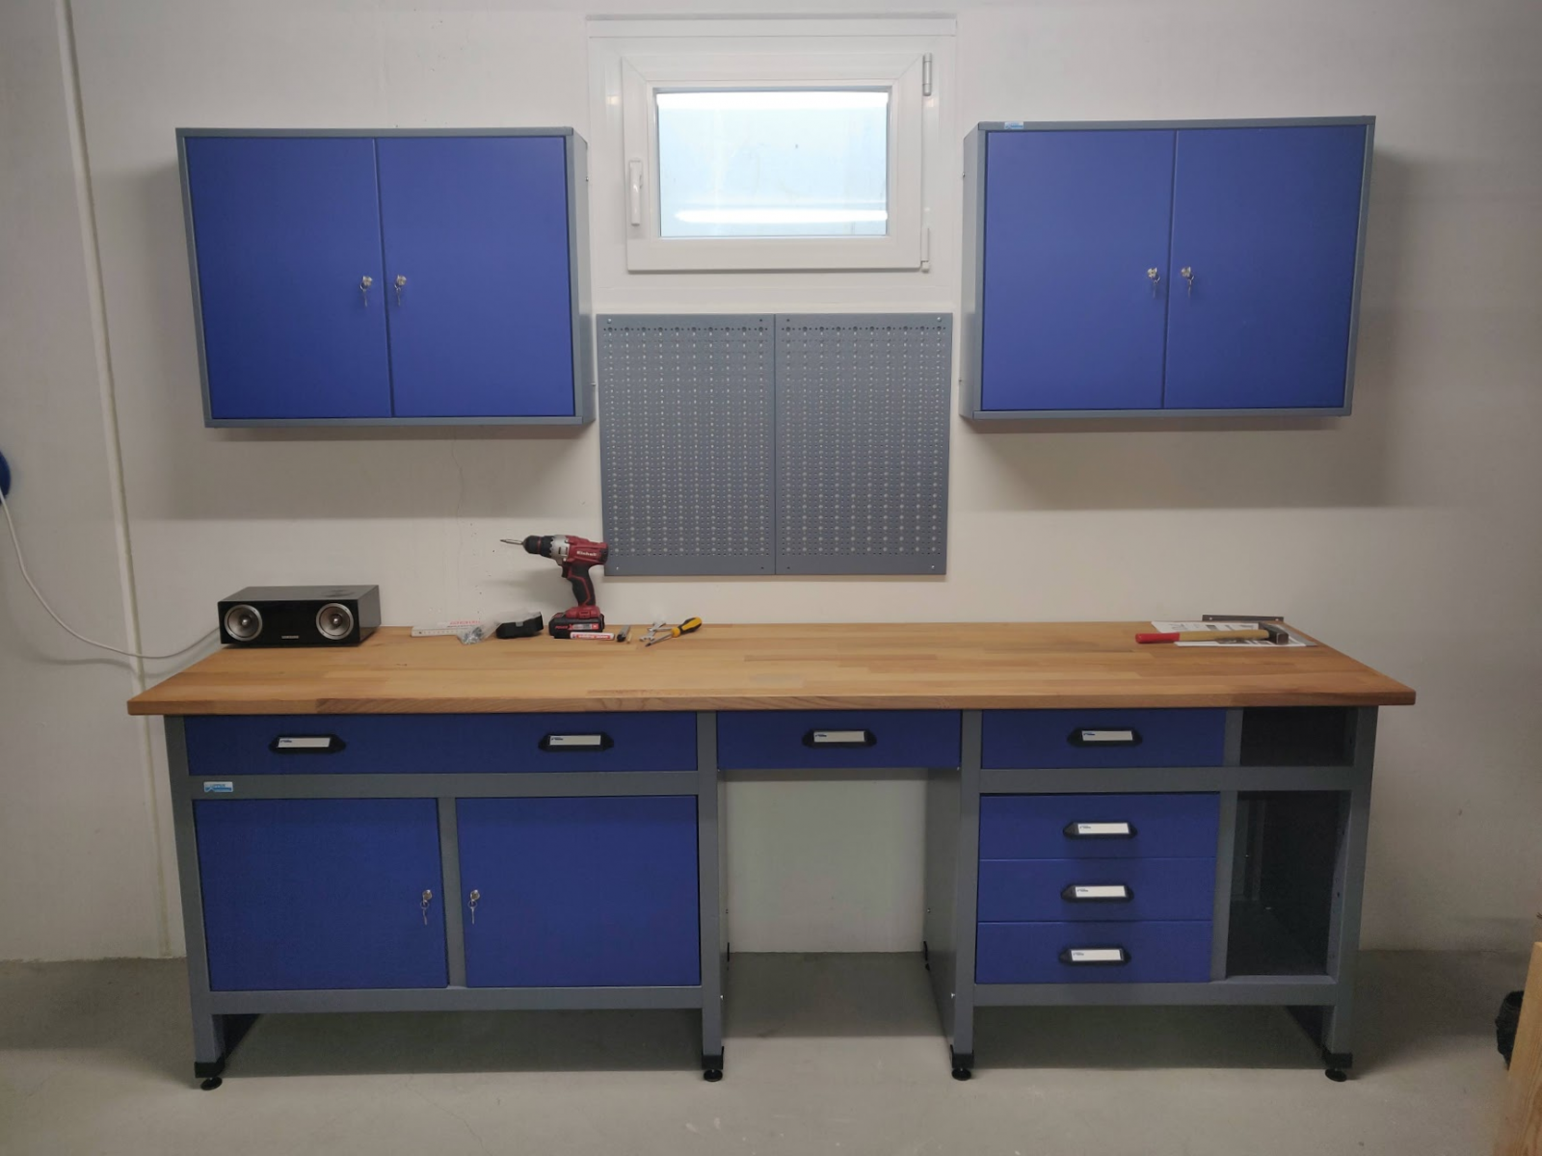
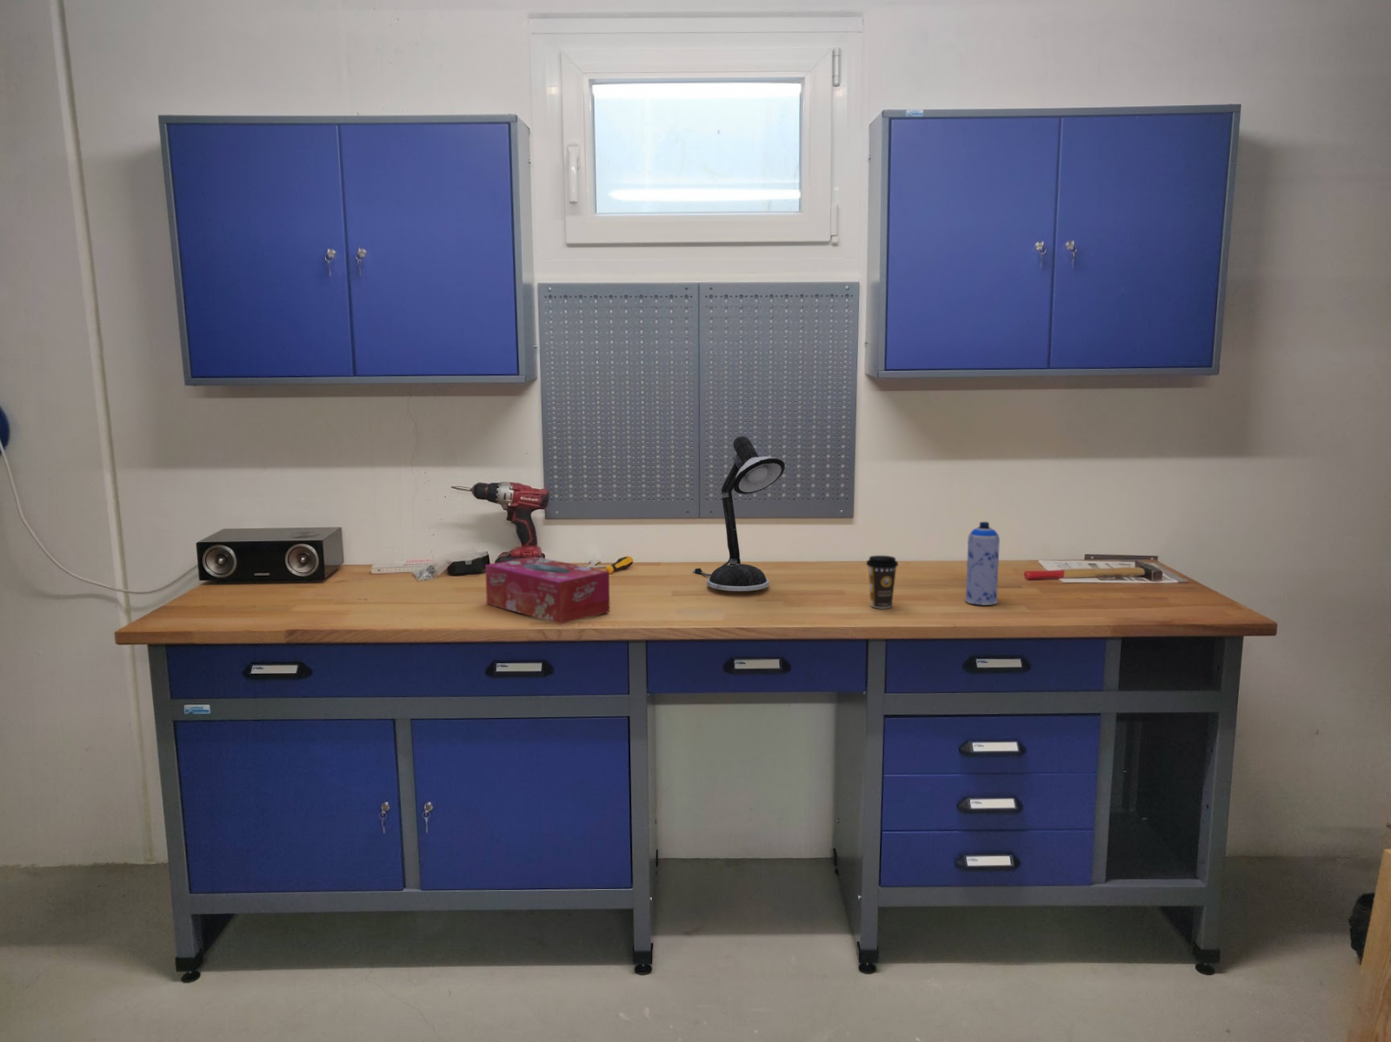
+ desk lamp [691,435,786,592]
+ aerosol can [964,521,1001,606]
+ coffee cup [865,555,899,609]
+ tissue box [484,556,610,625]
